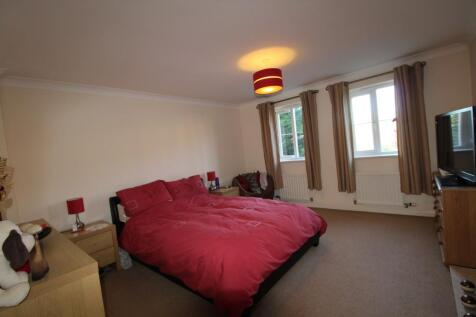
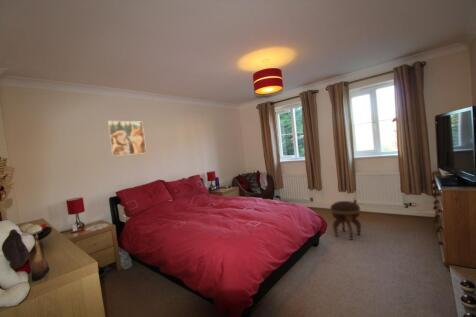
+ footstool [329,200,362,241]
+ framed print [107,120,147,157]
